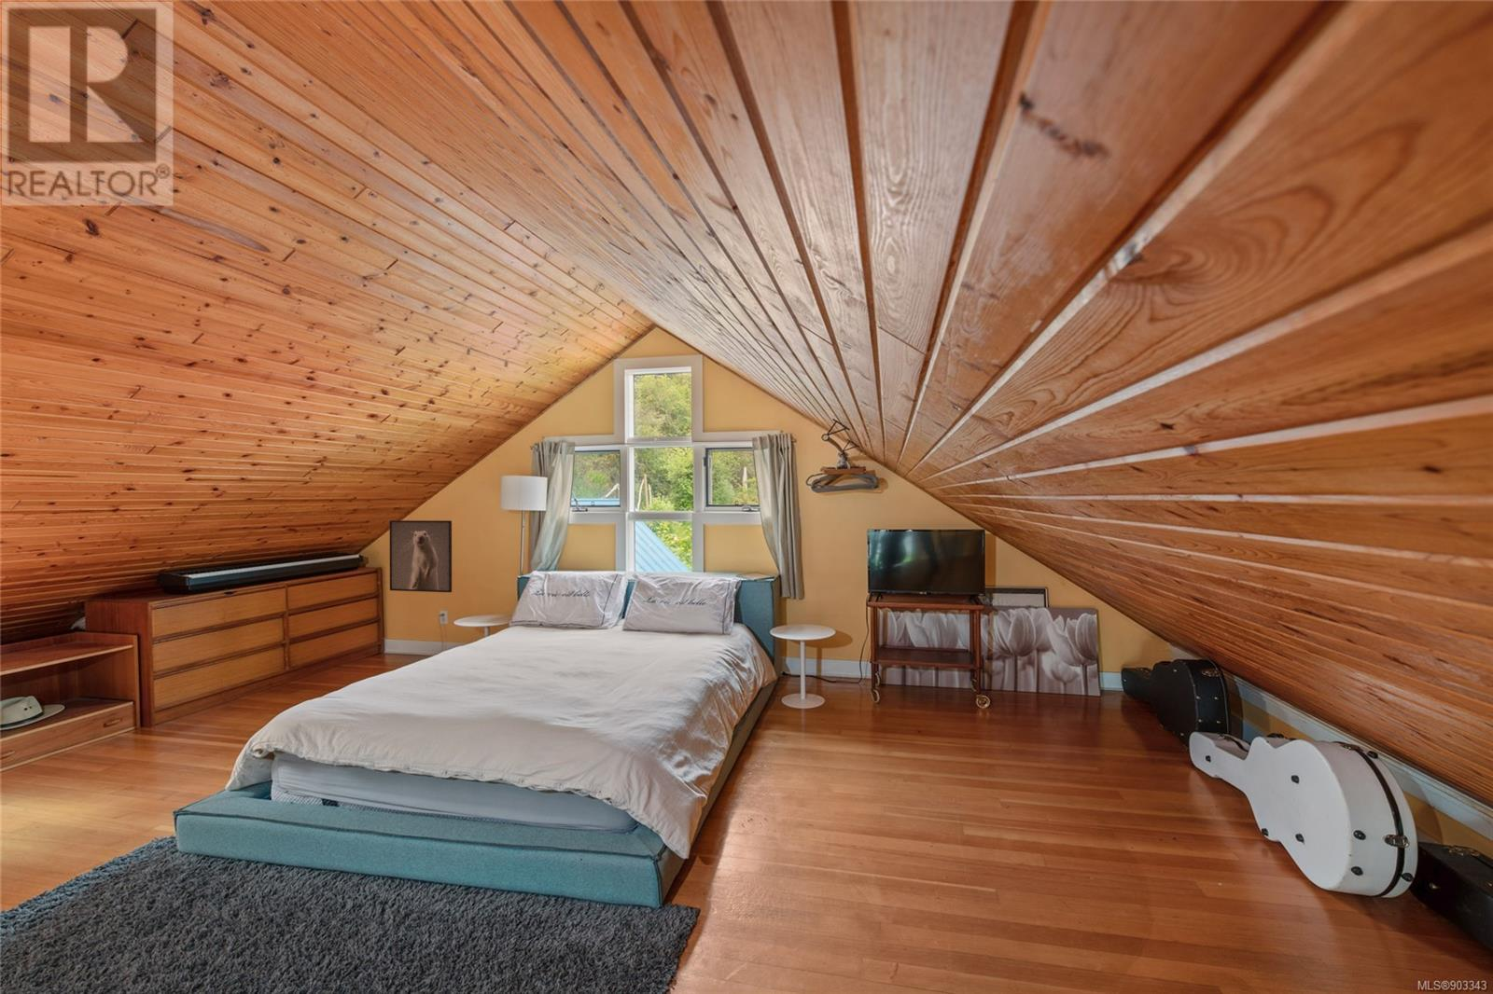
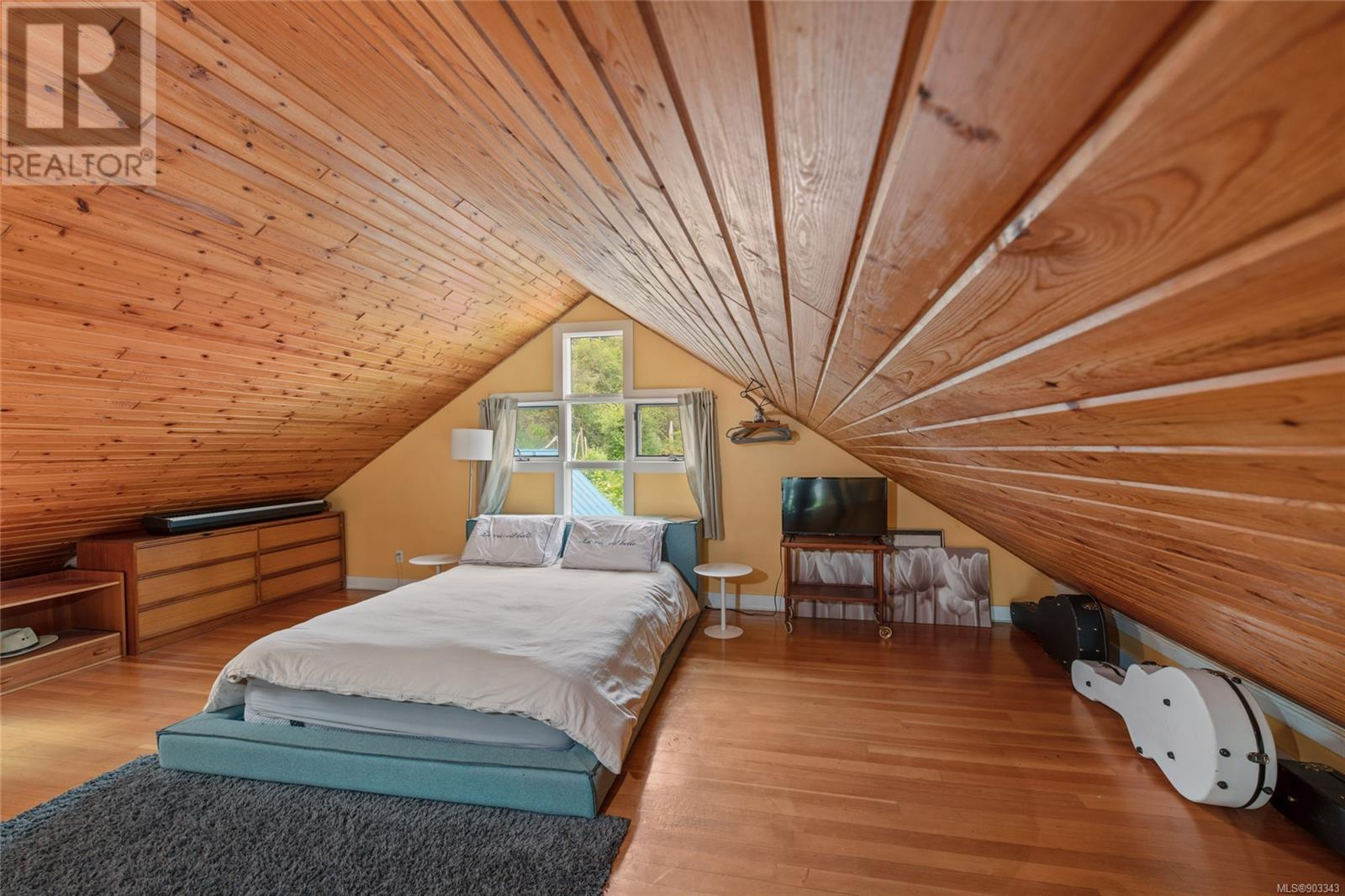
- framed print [390,519,453,594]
